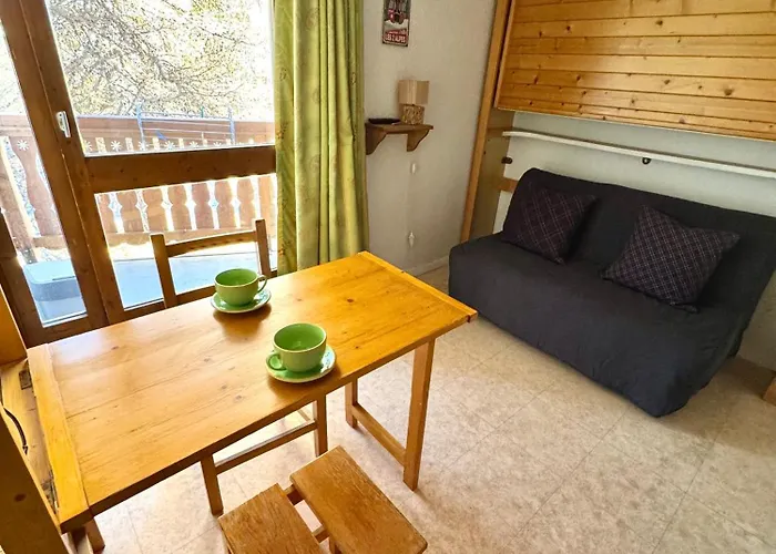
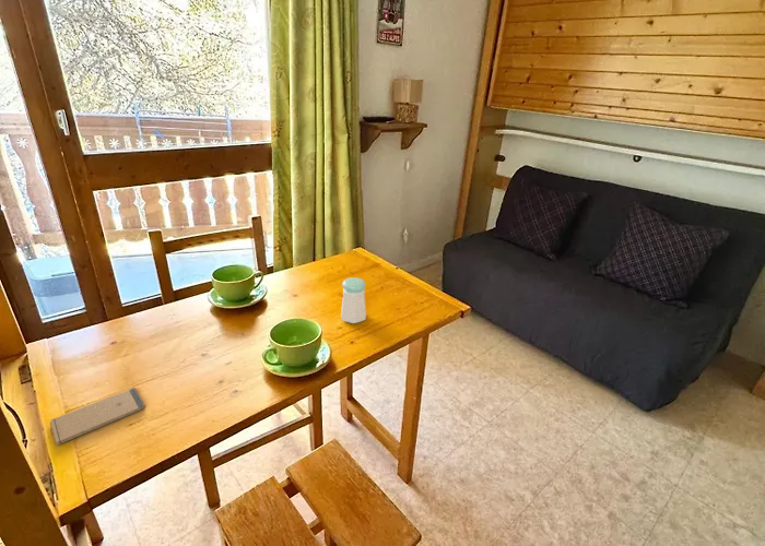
+ smartphone [49,387,146,446]
+ salt shaker [340,276,367,324]
